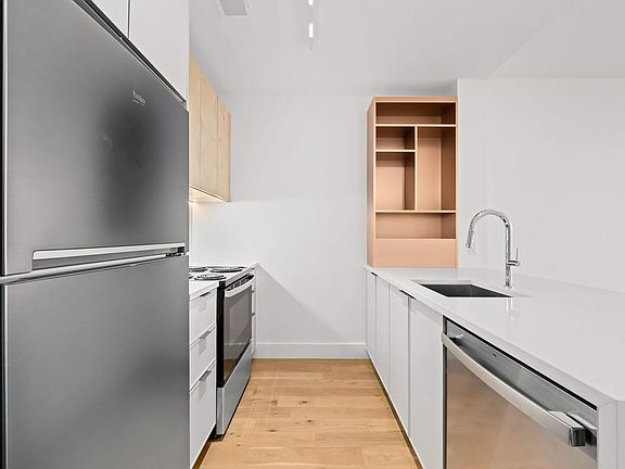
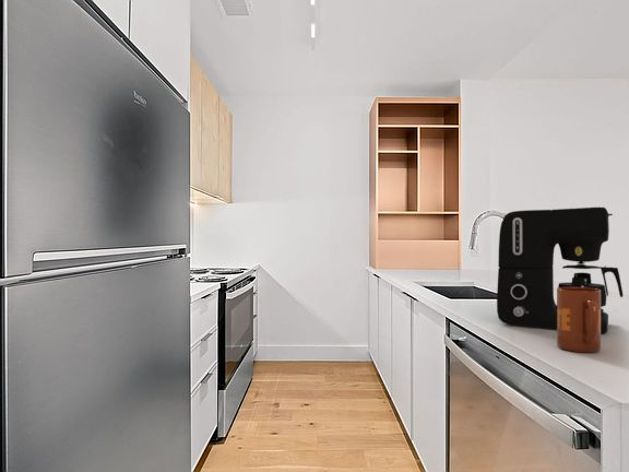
+ mug [556,286,602,353]
+ coffee maker [496,206,624,334]
